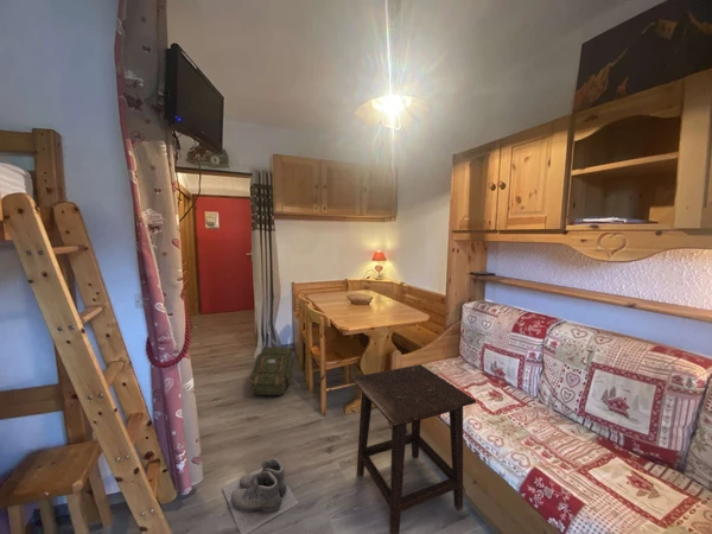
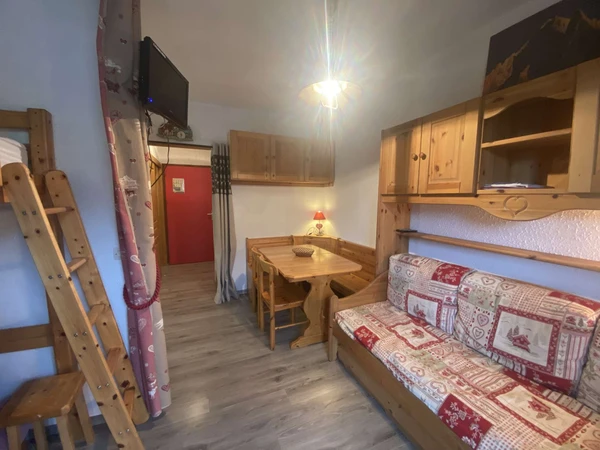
- backpack [249,345,295,396]
- boots [221,457,299,534]
- side table [350,363,477,534]
